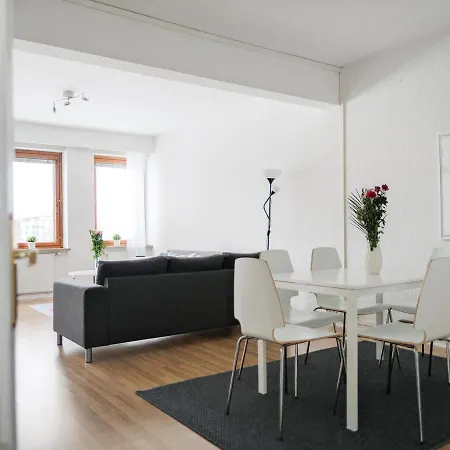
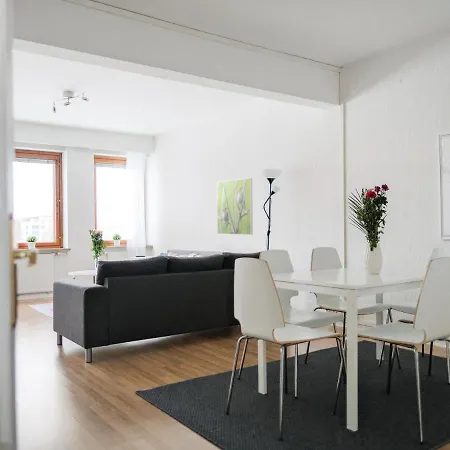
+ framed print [216,177,254,236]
